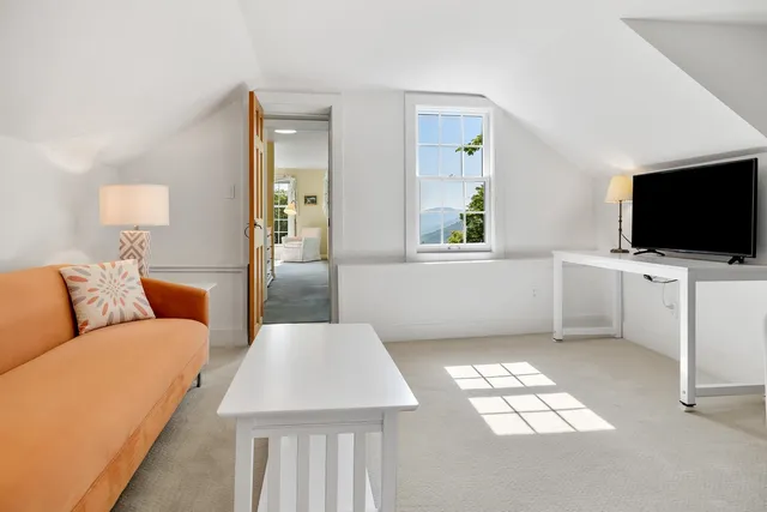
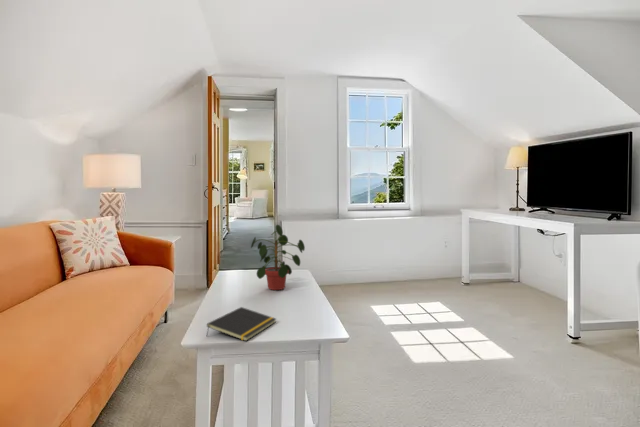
+ potted plant [250,224,306,291]
+ notepad [206,306,277,342]
